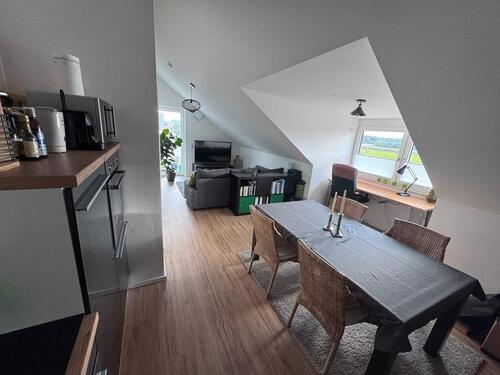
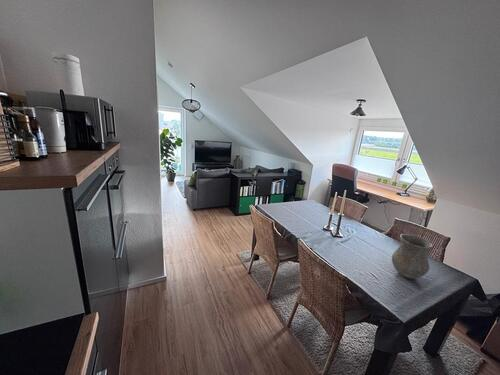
+ vase [391,233,434,280]
